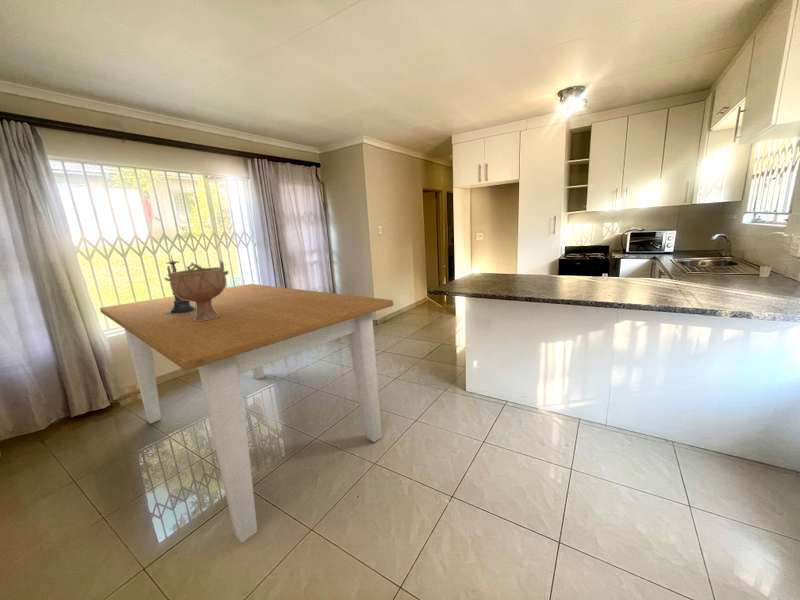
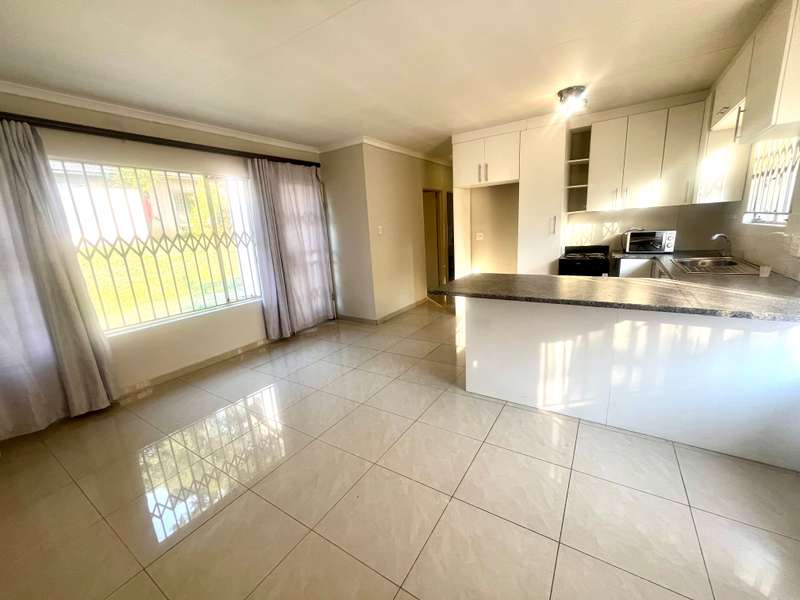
- decorative bowl [163,259,230,321]
- table [99,283,394,544]
- candle holder [161,252,196,315]
